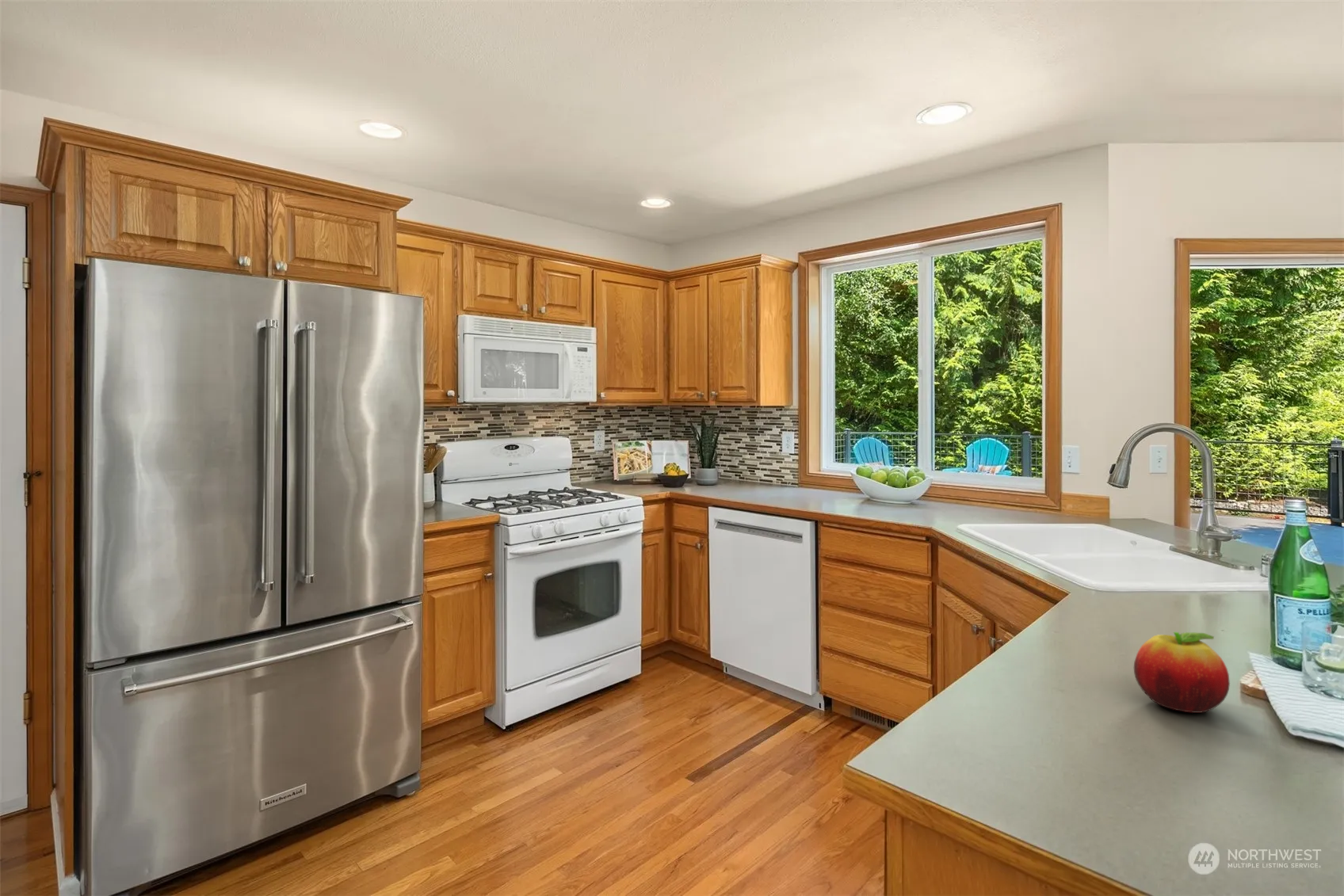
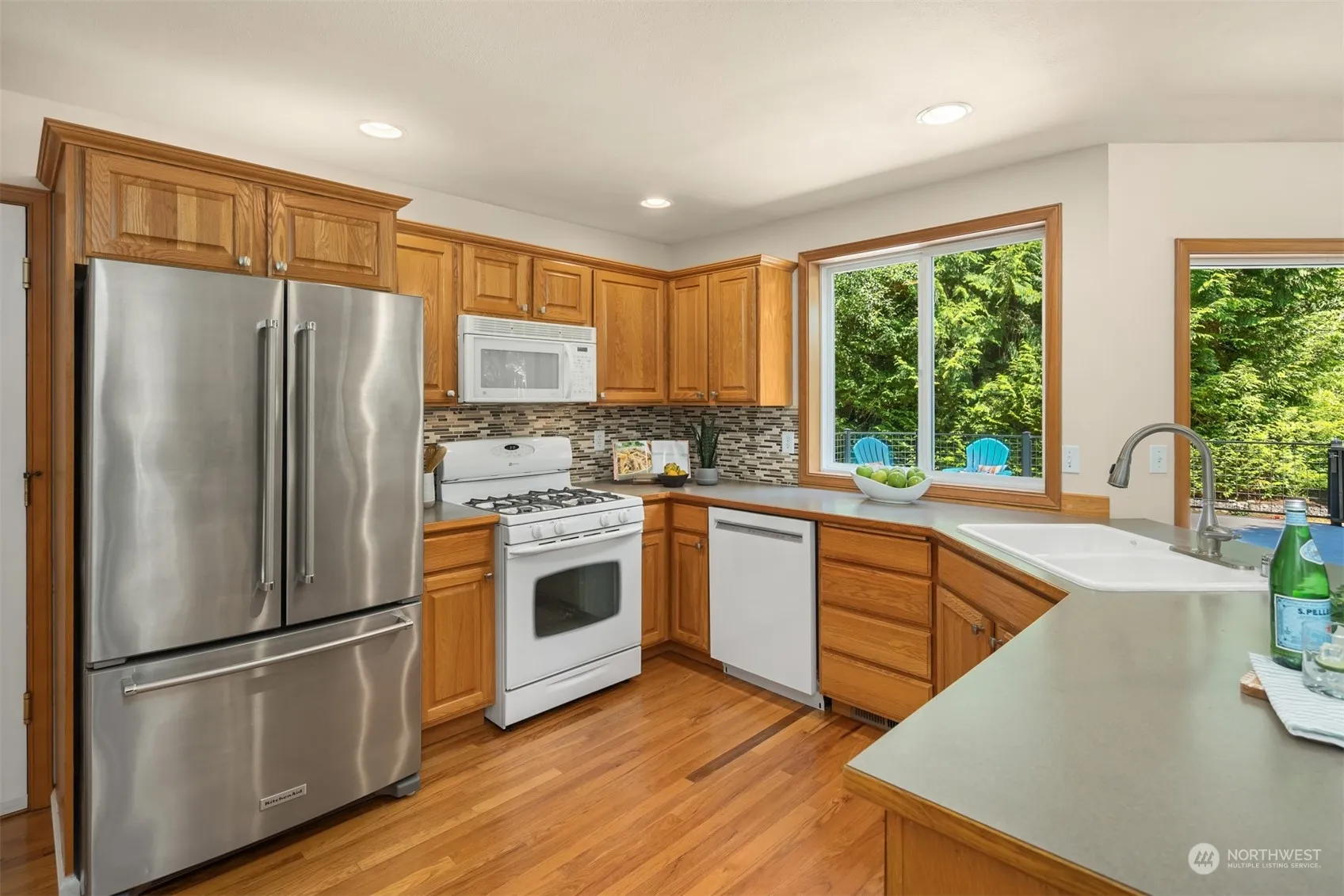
- fruit [1133,631,1231,714]
